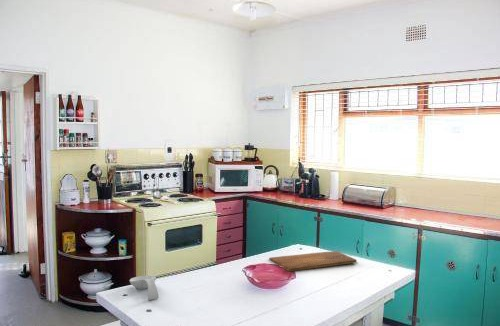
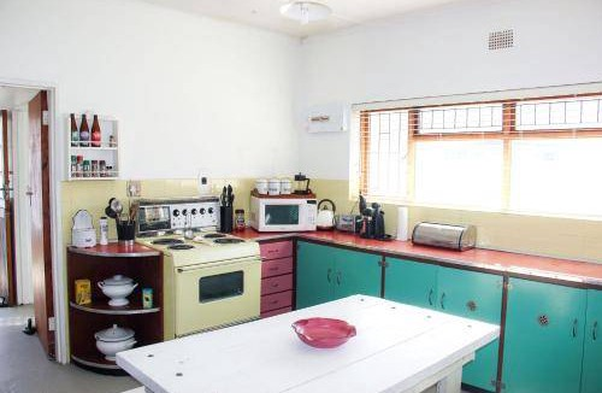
- cutting board [268,250,358,272]
- spoon rest [129,275,160,301]
